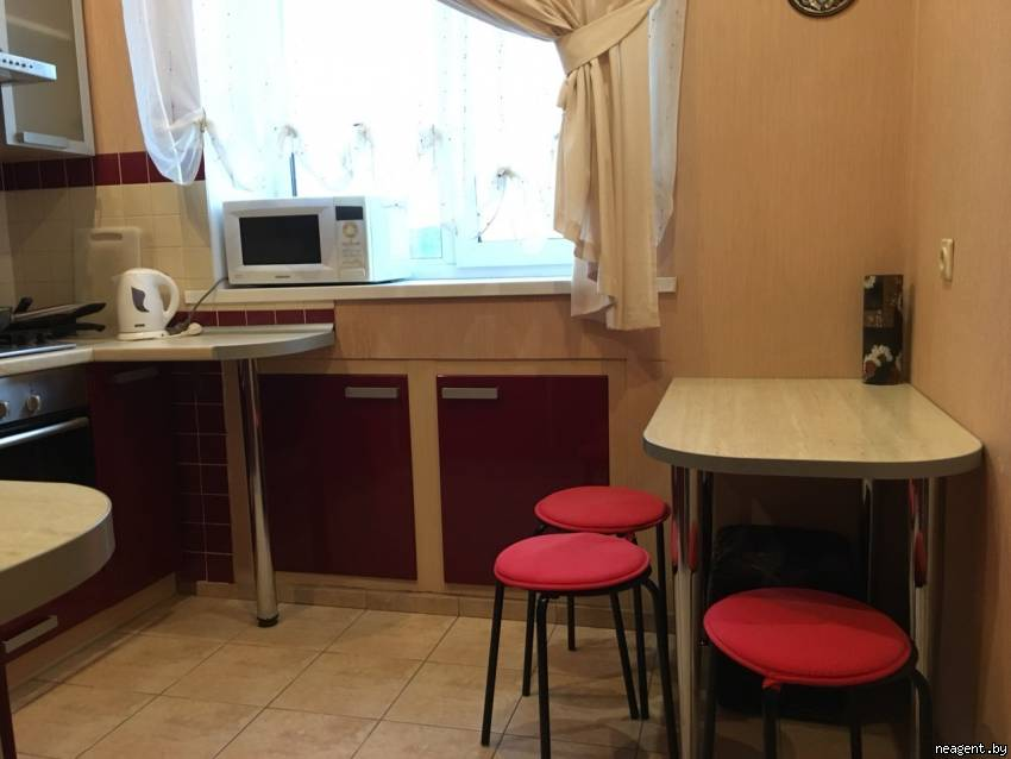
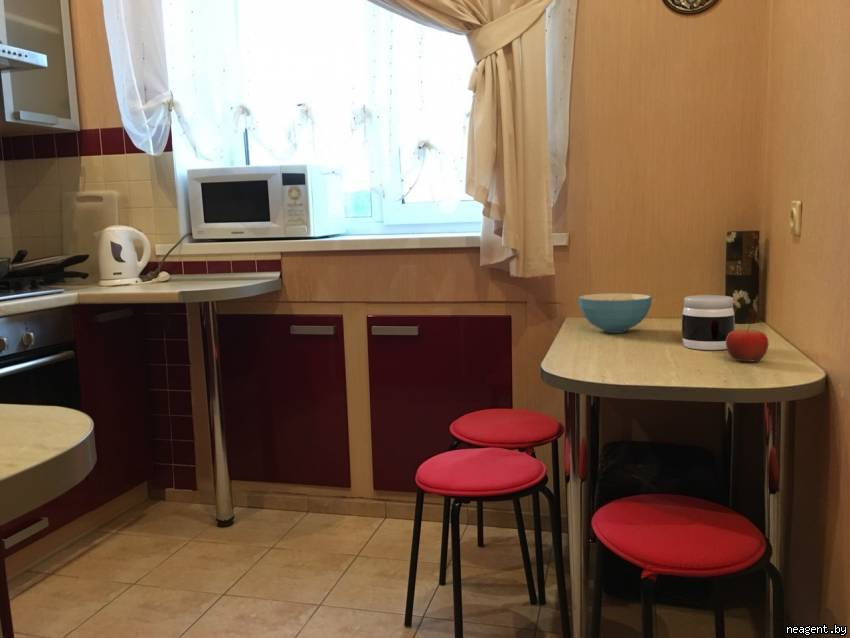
+ fruit [726,323,769,363]
+ jar [681,294,736,351]
+ cereal bowl [577,292,653,334]
